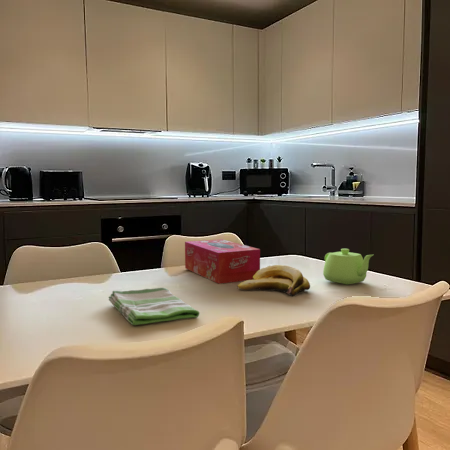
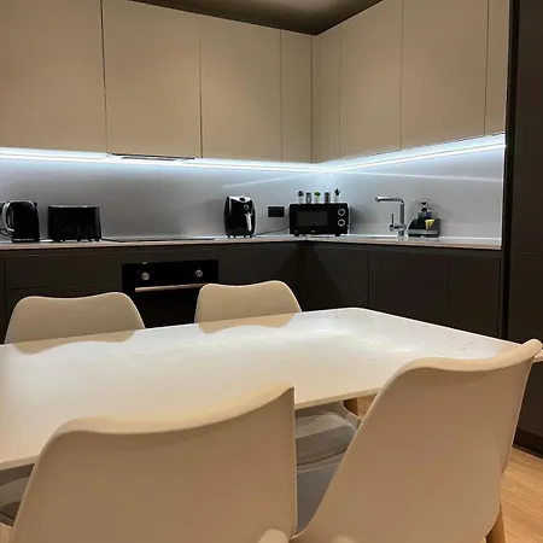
- dish towel [108,287,200,326]
- banana [236,264,311,297]
- tissue box [184,238,261,285]
- teapot [322,248,374,286]
